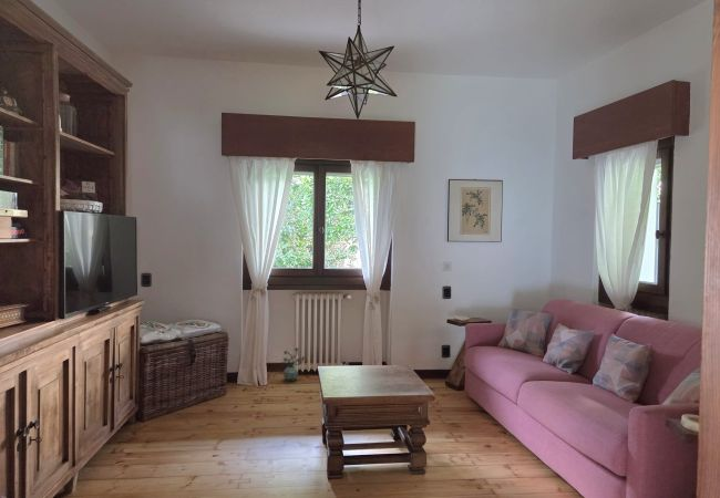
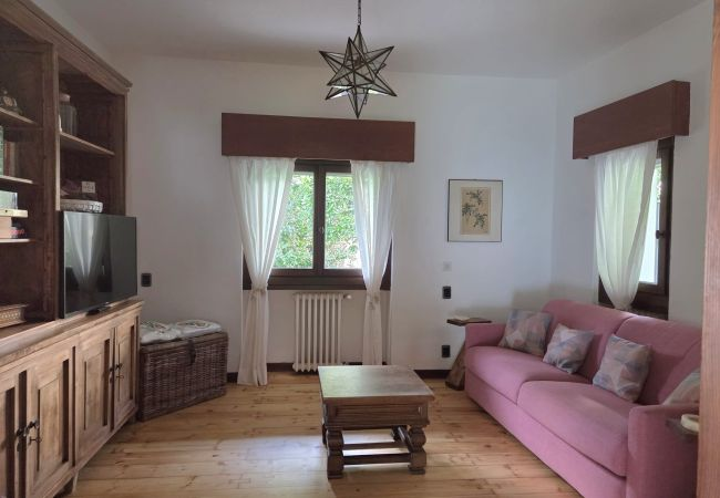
- potted plant [282,346,306,382]
